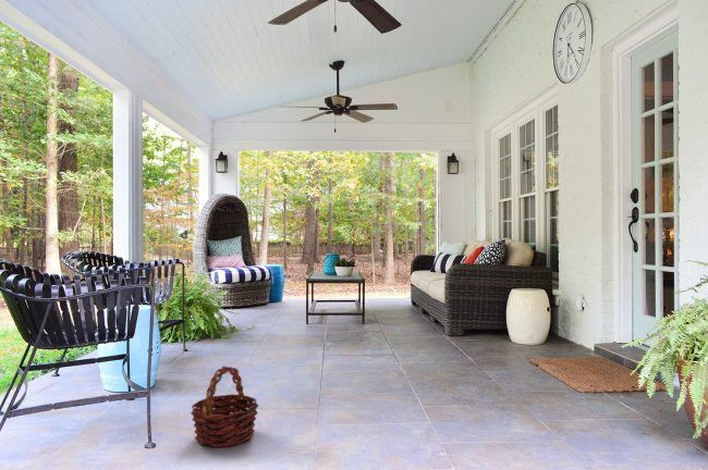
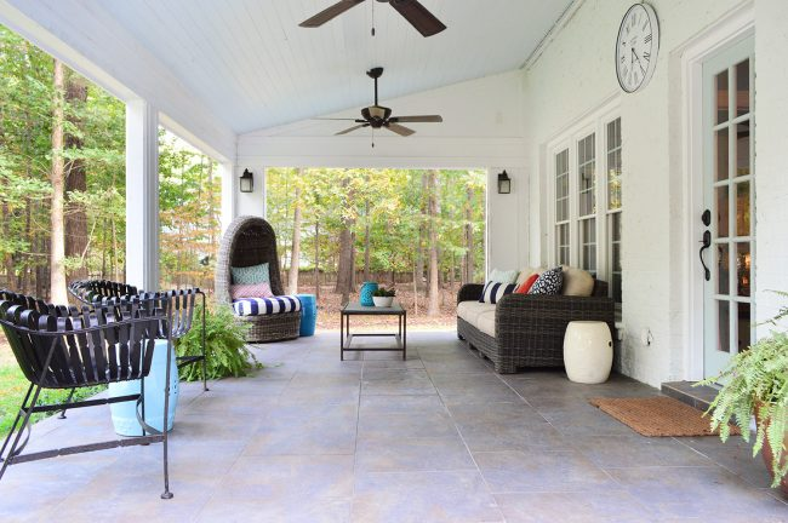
- basket [190,366,259,448]
